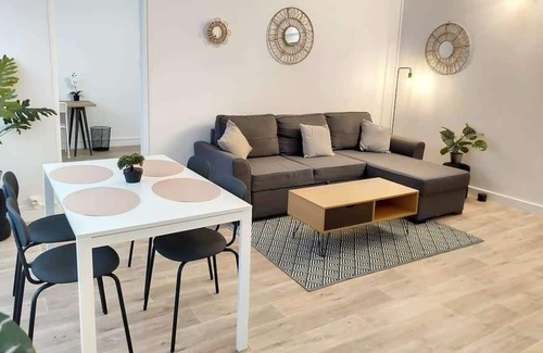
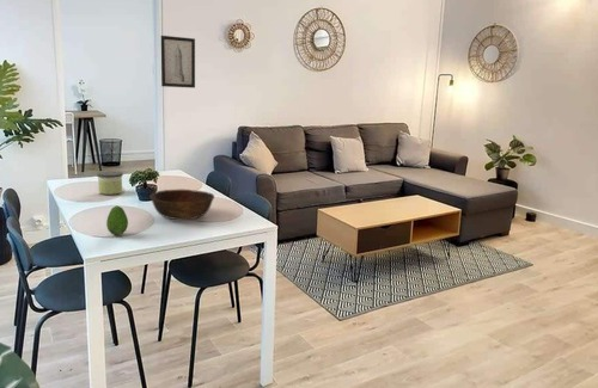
+ bowl [148,189,215,221]
+ candle [96,170,124,196]
+ wall art [160,35,196,90]
+ fruit [105,204,129,236]
